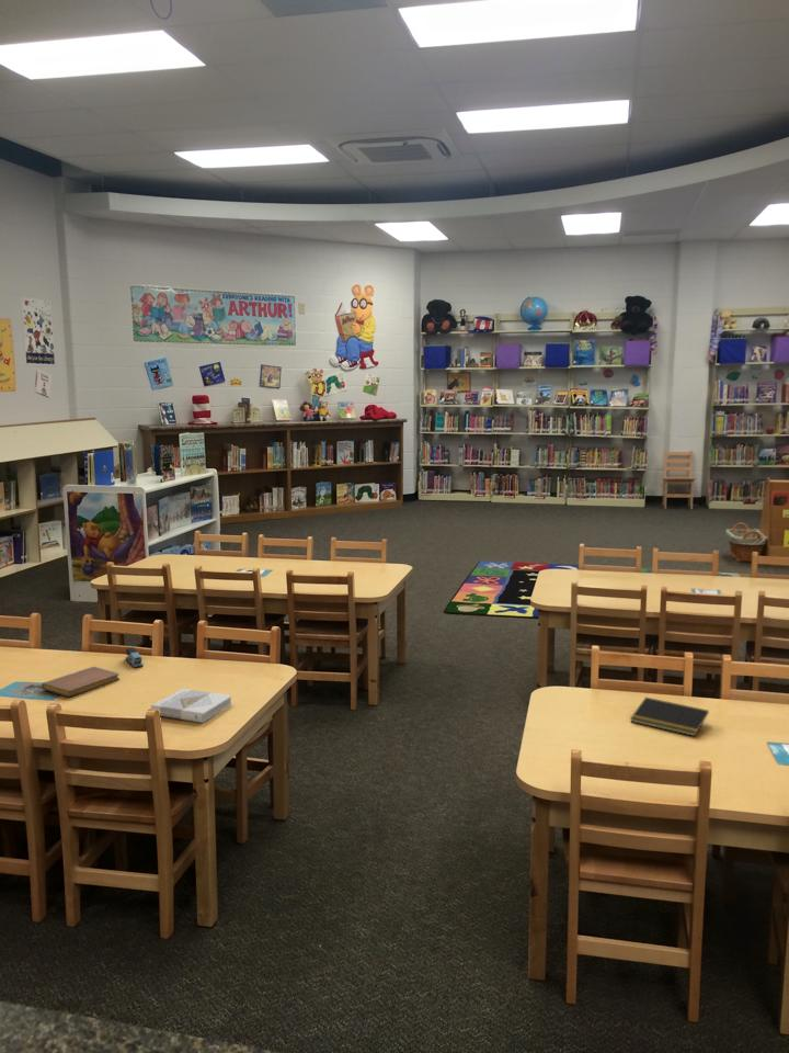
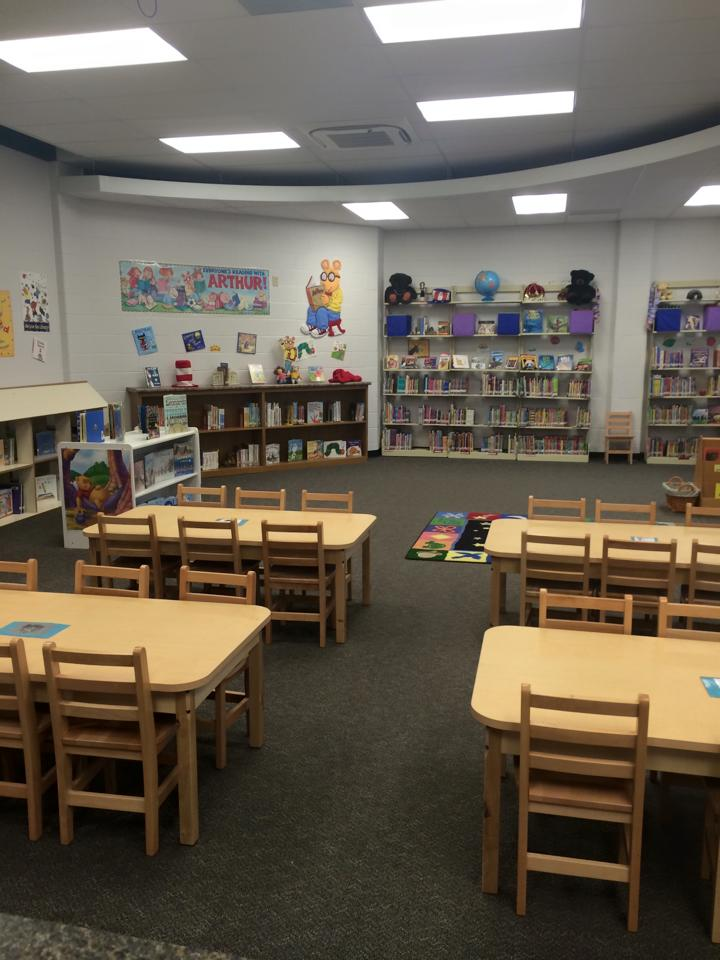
- notebook [41,666,121,698]
- stapler [124,646,145,669]
- notepad [629,697,710,737]
- book [150,688,233,724]
